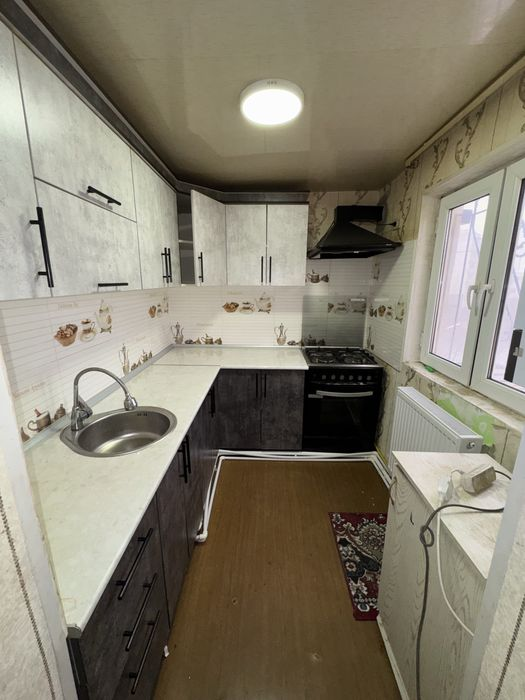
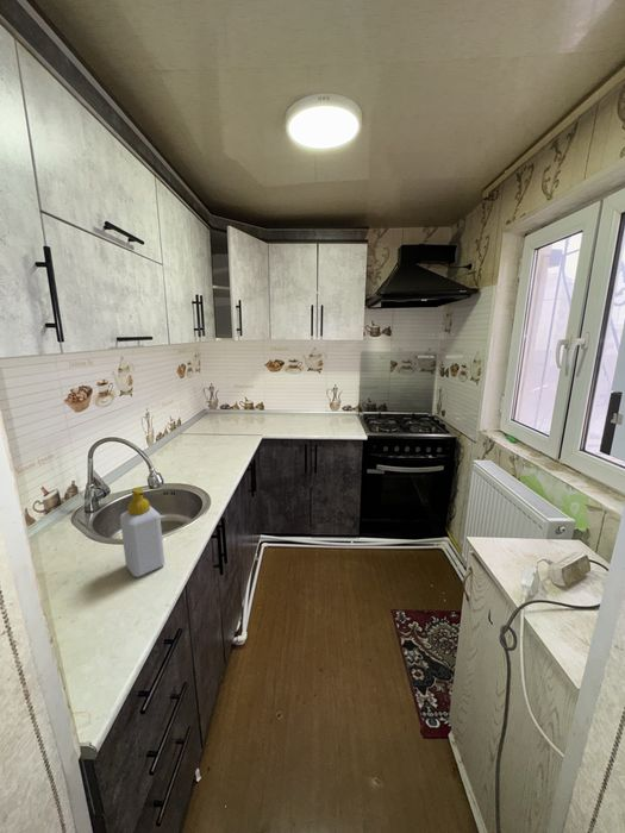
+ soap bottle [119,486,165,578]
